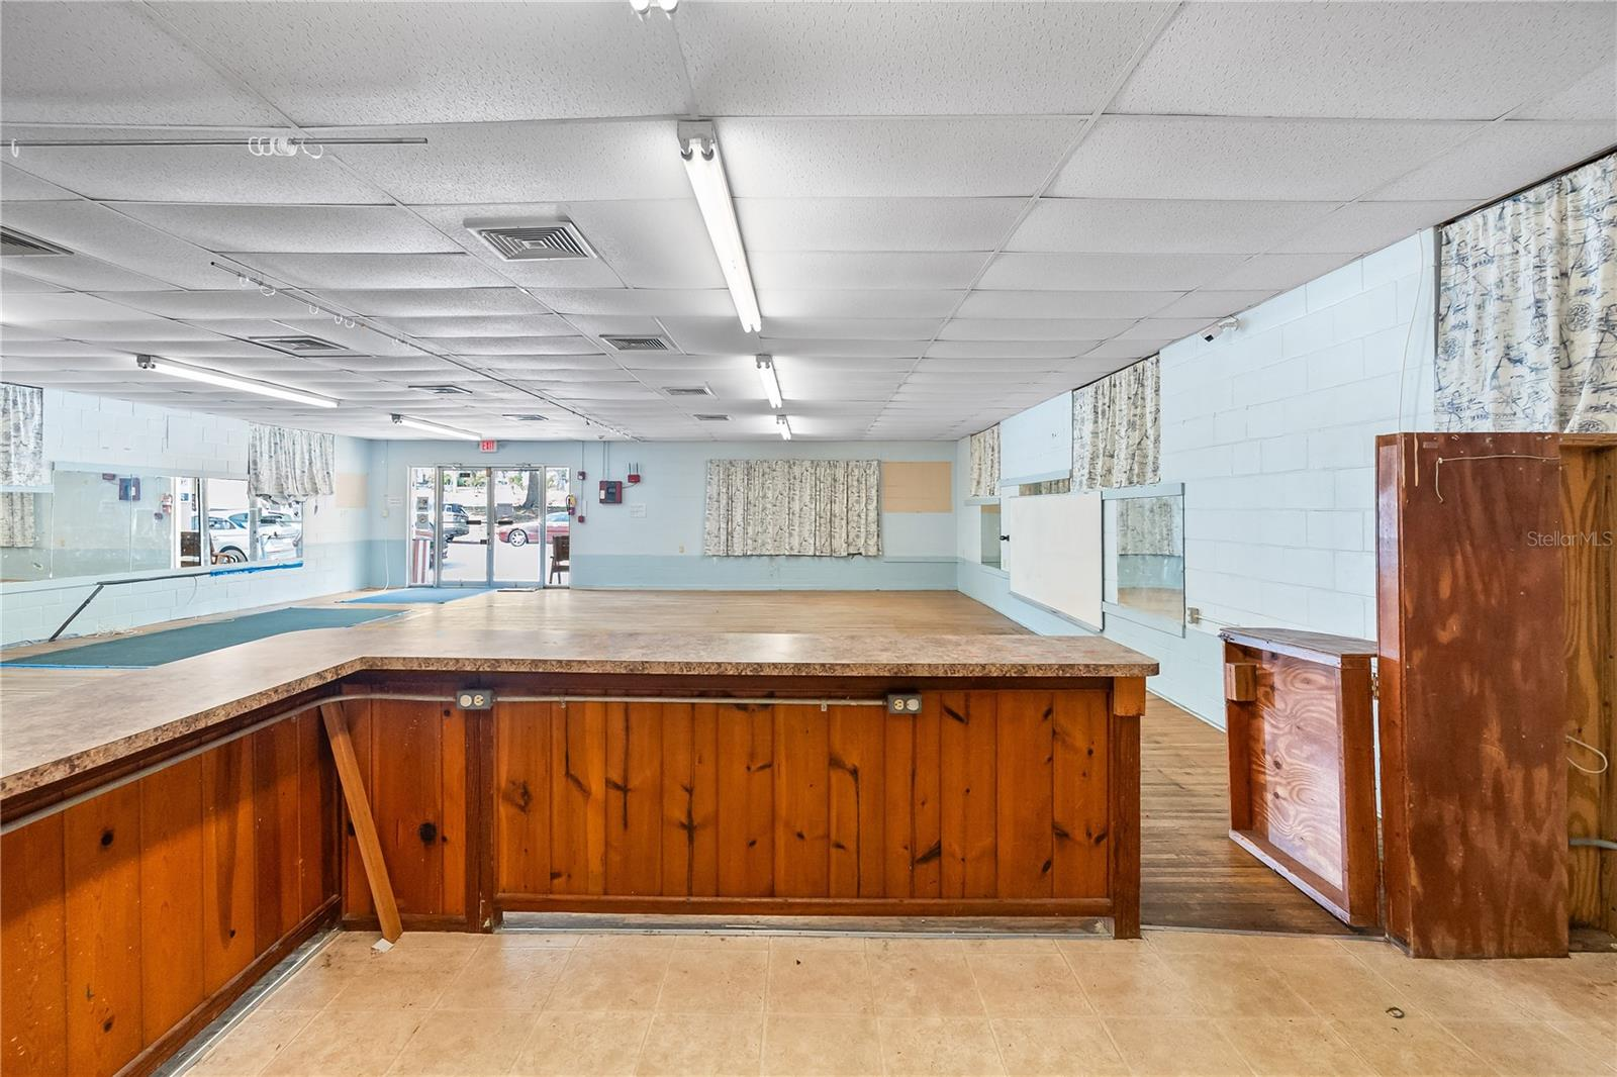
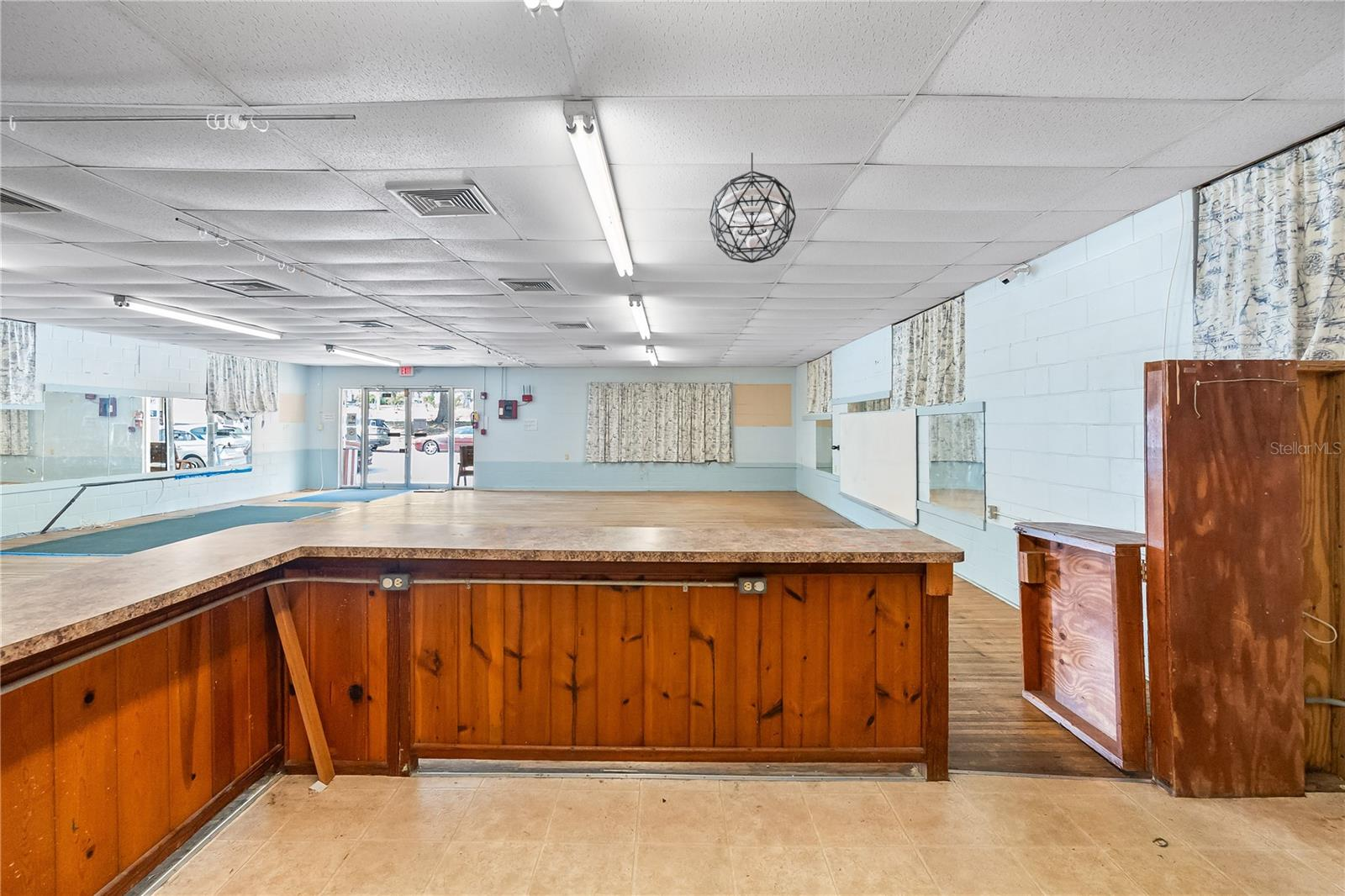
+ pendant light [708,152,797,264]
